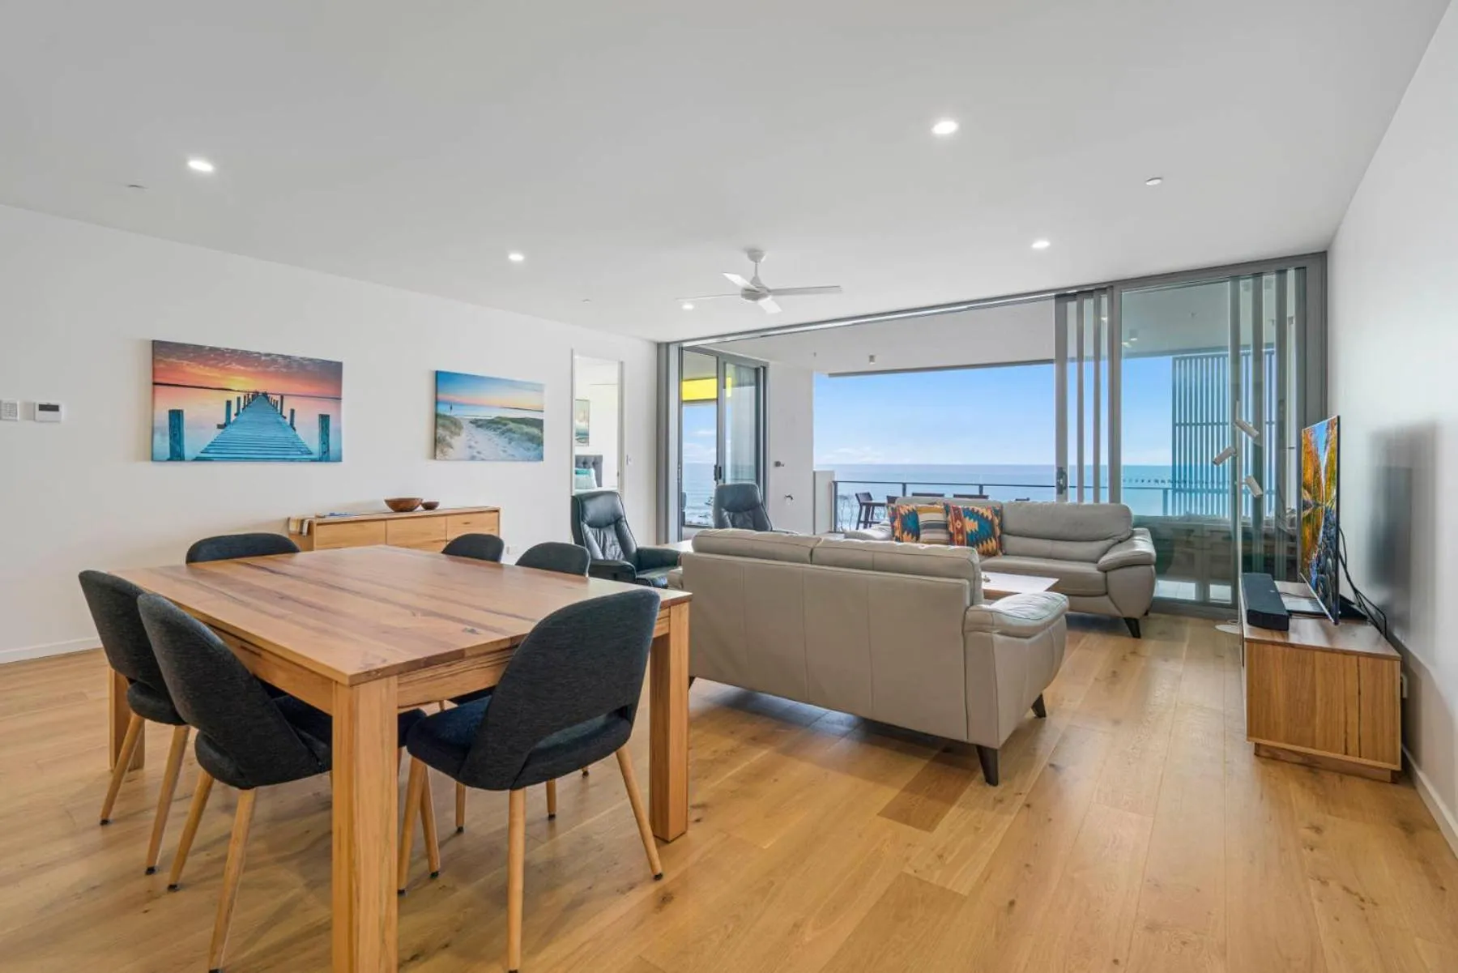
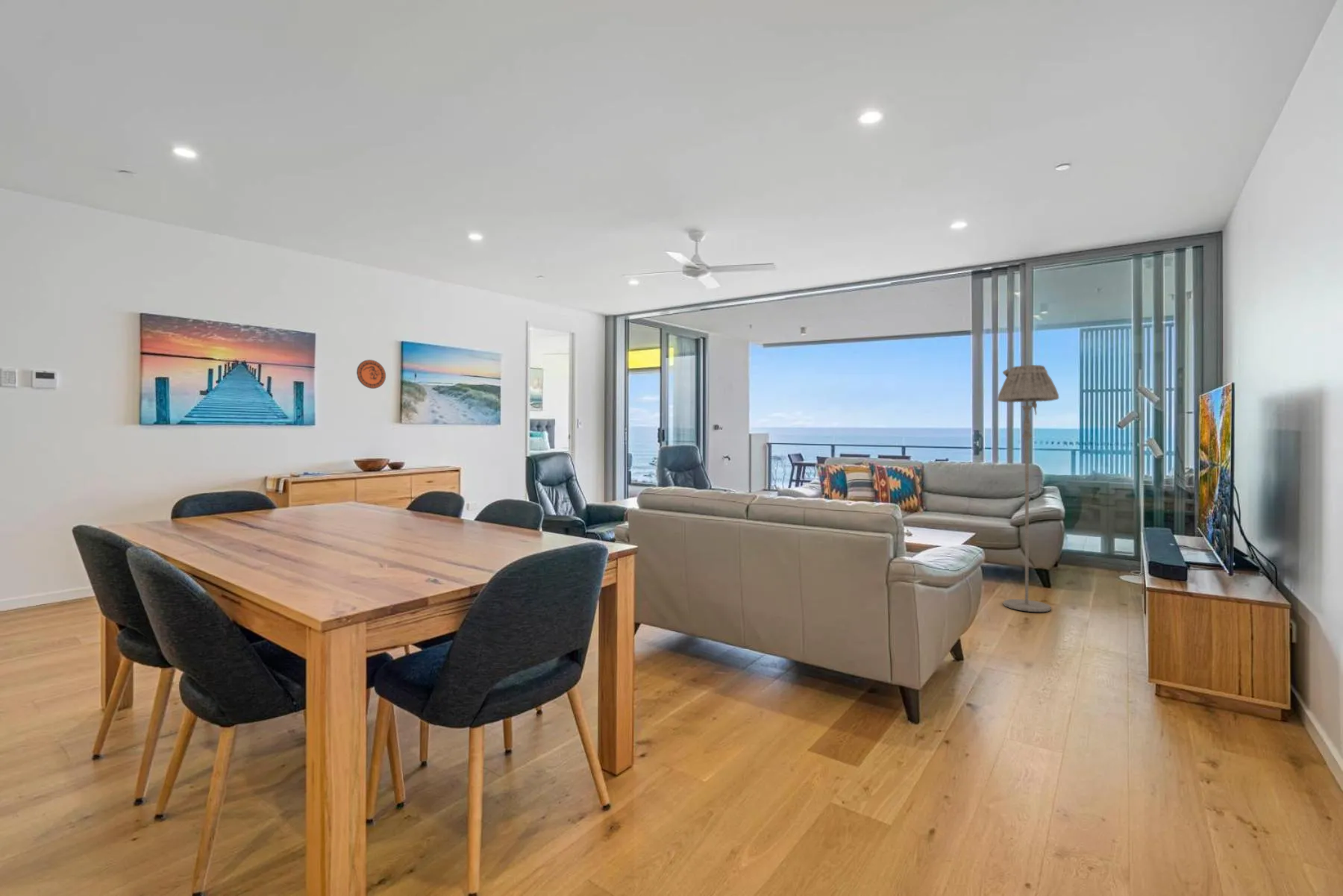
+ decorative plate [356,359,386,389]
+ floor lamp [997,364,1059,613]
